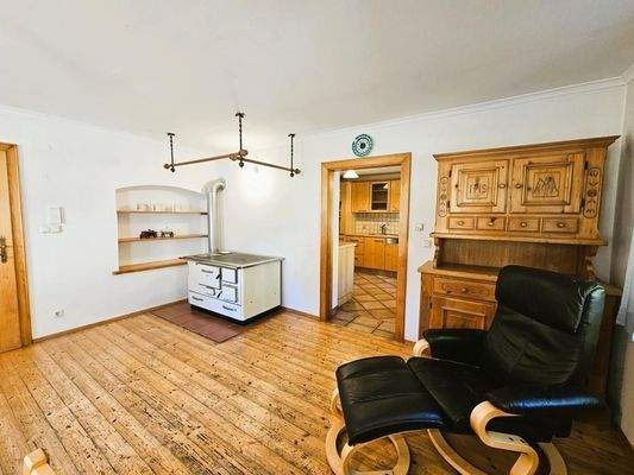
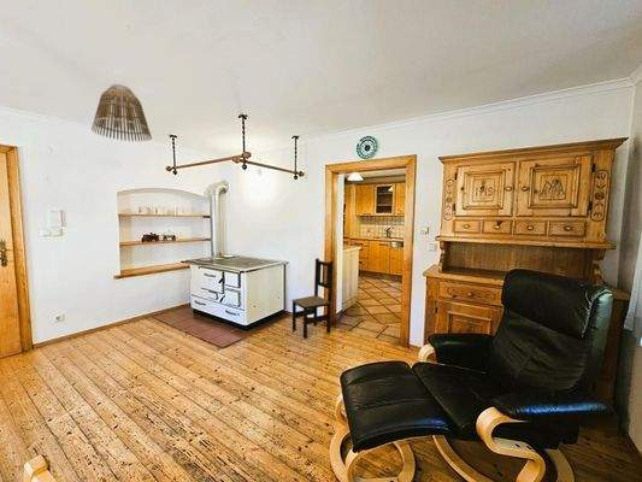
+ lamp shade [90,83,153,143]
+ dining chair [290,257,335,340]
